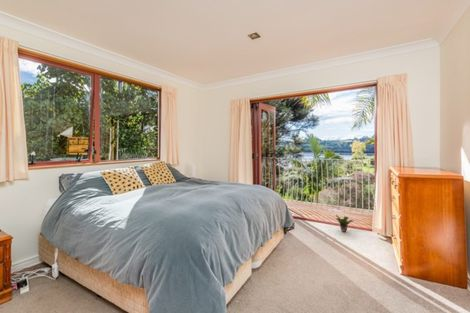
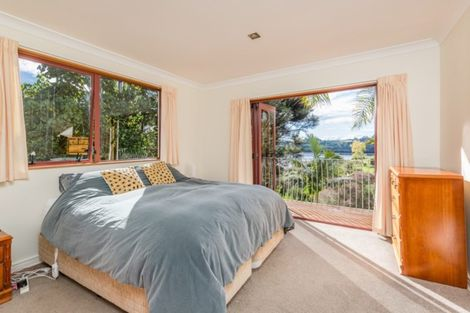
- potted plant [335,214,354,233]
